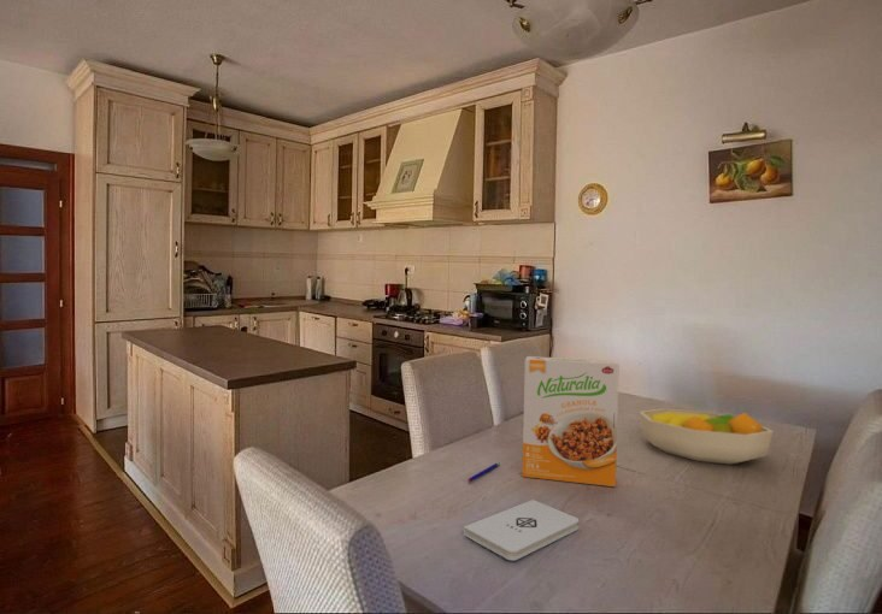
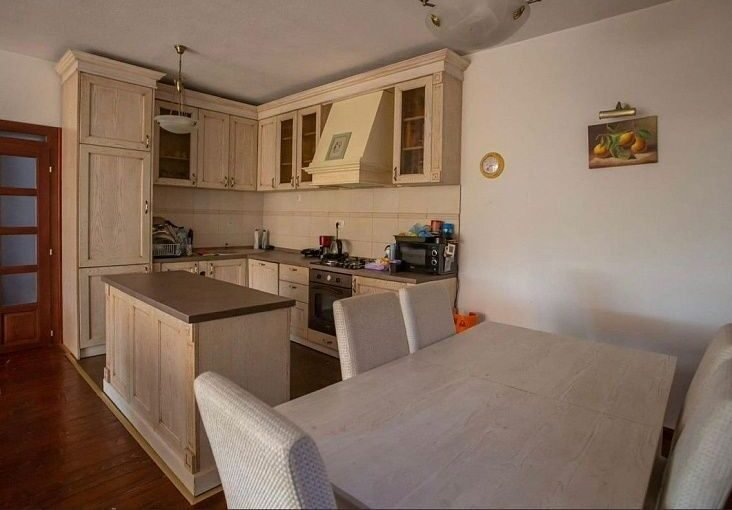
- pen [468,461,501,483]
- notepad [463,498,580,561]
- cereal box [522,355,621,488]
- fruit bowl [639,408,775,466]
